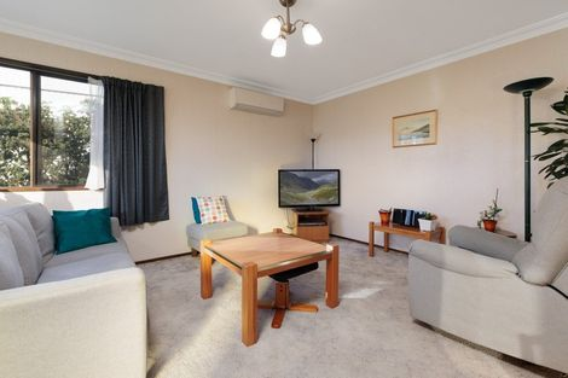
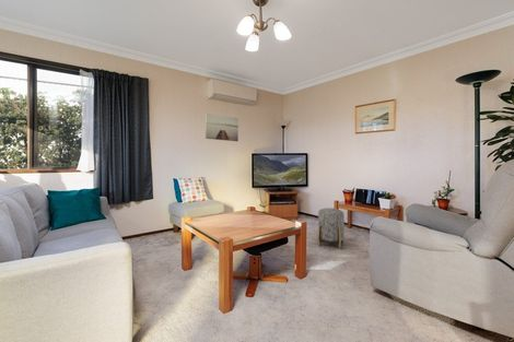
+ stool [317,207,346,249]
+ wall art [205,113,240,142]
